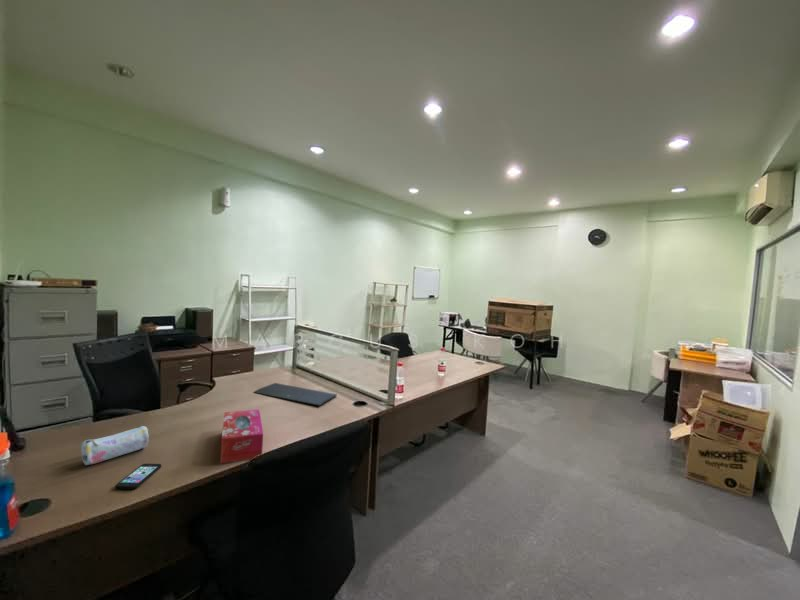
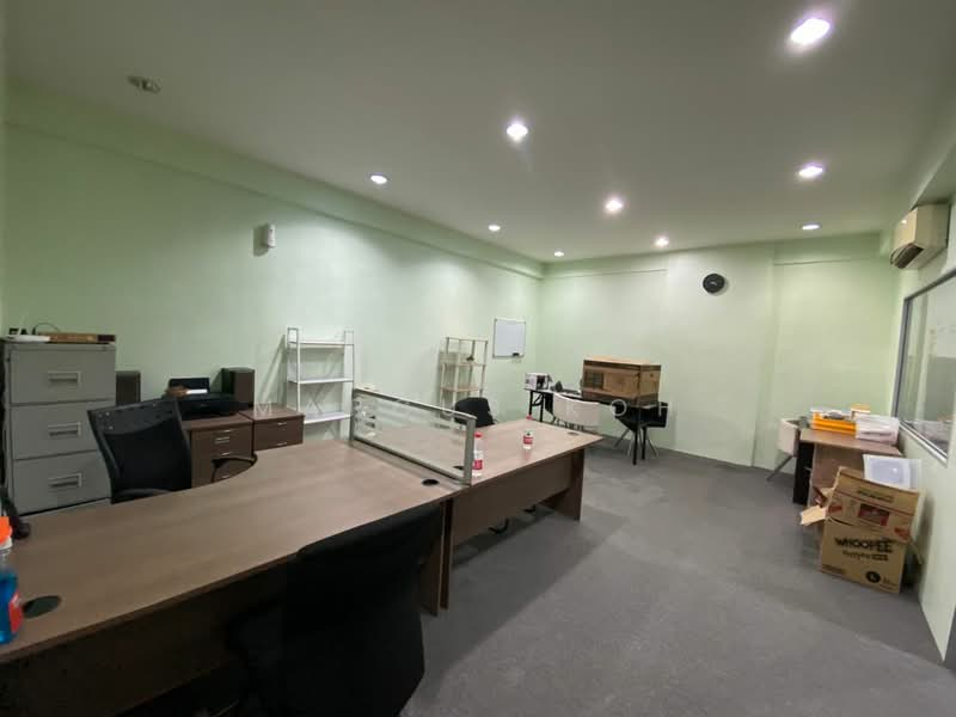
- smartphone [114,463,162,490]
- pencil case [80,425,150,466]
- computer keyboard [253,382,338,407]
- tissue box [220,408,264,464]
